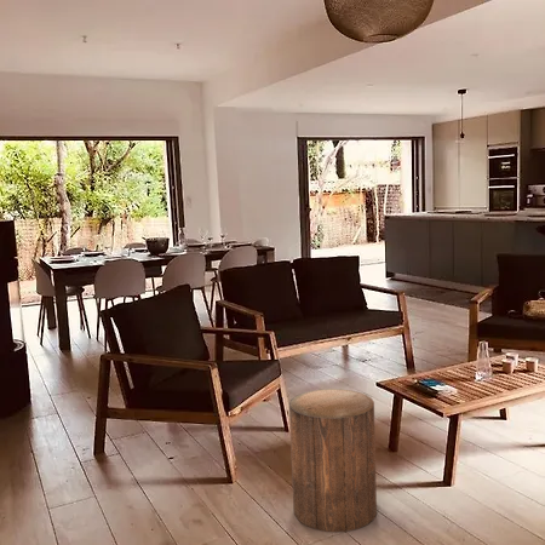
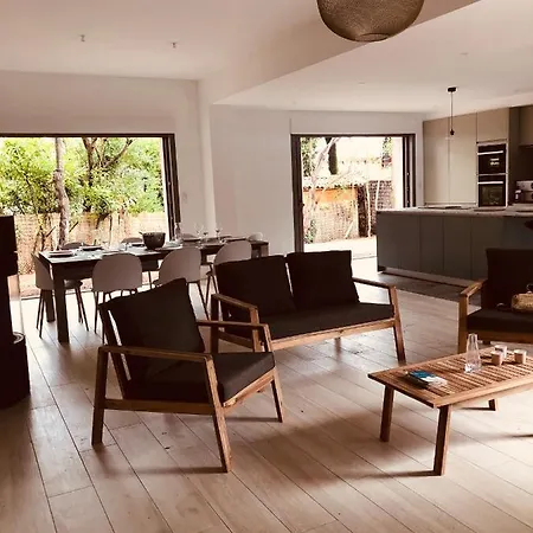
- stool [288,388,378,533]
